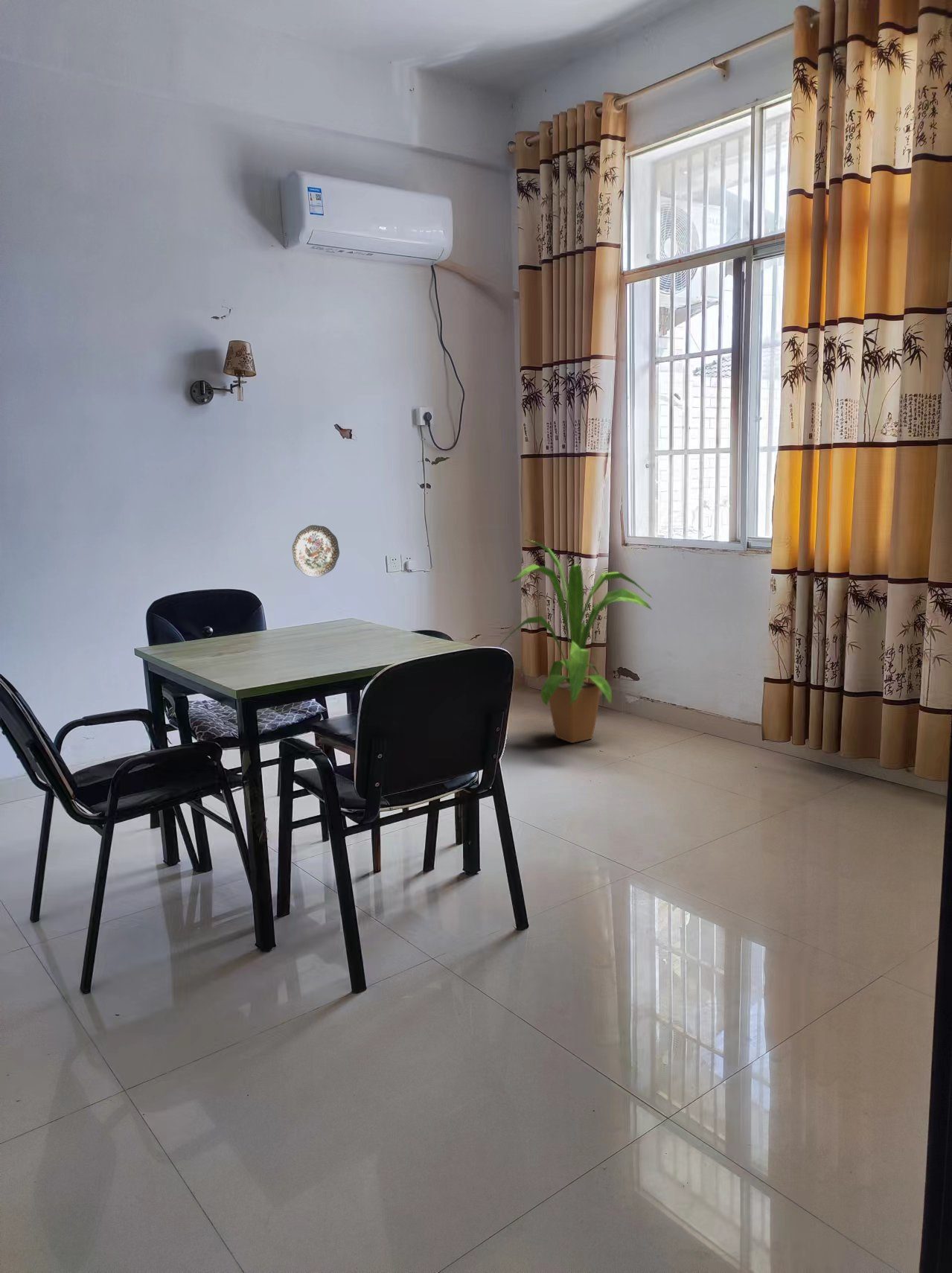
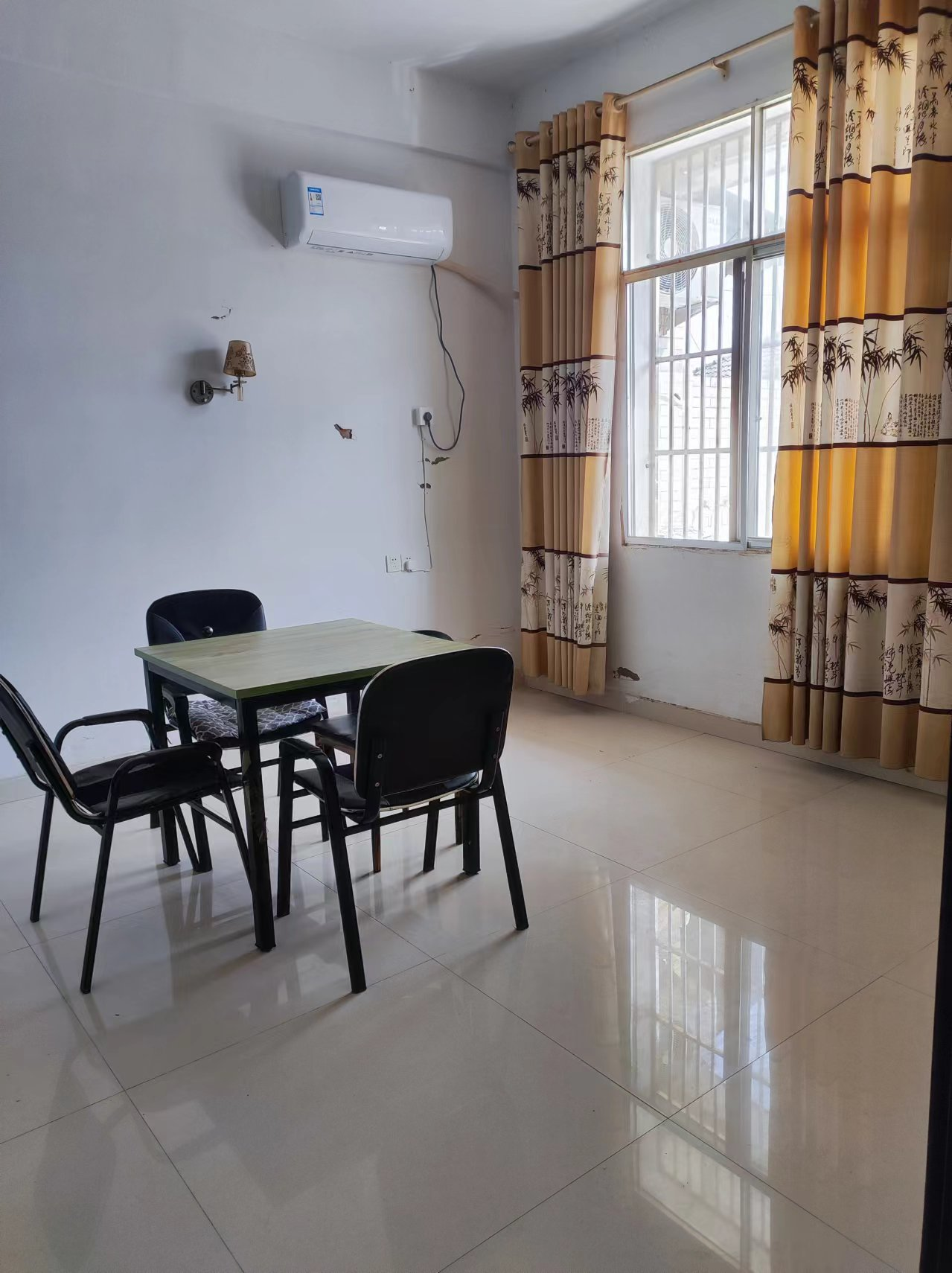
- decorative plate [291,524,340,578]
- house plant [499,539,653,744]
